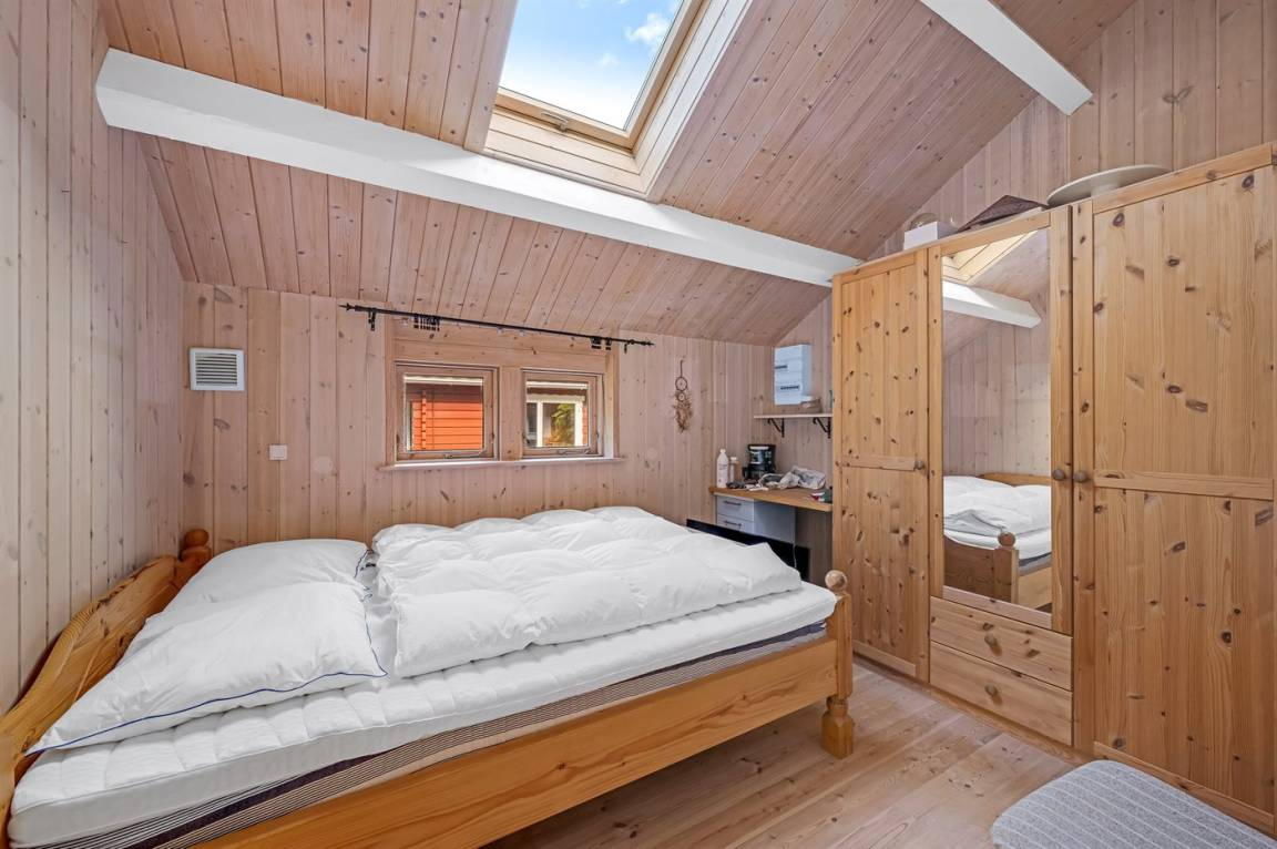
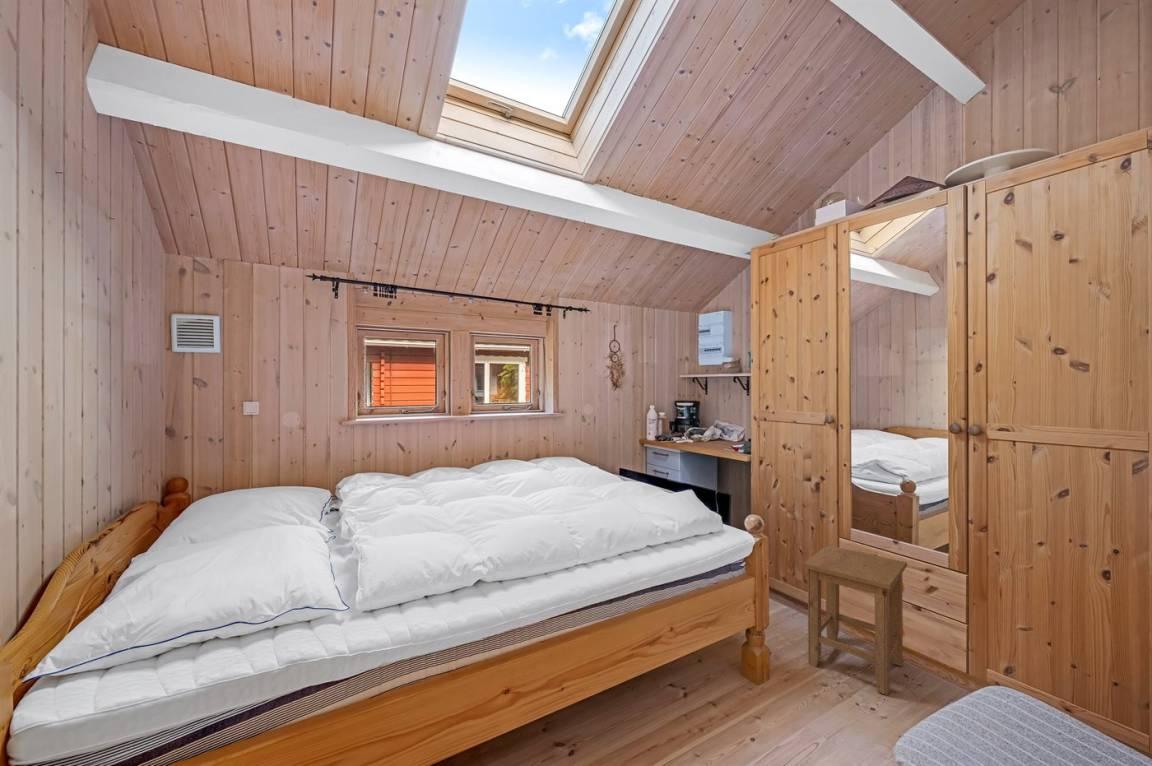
+ stool [802,544,908,696]
